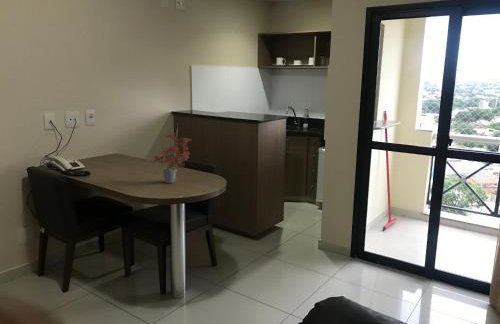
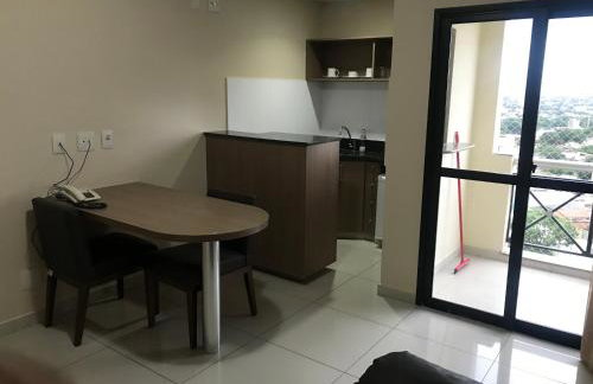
- potted plant [147,123,193,184]
